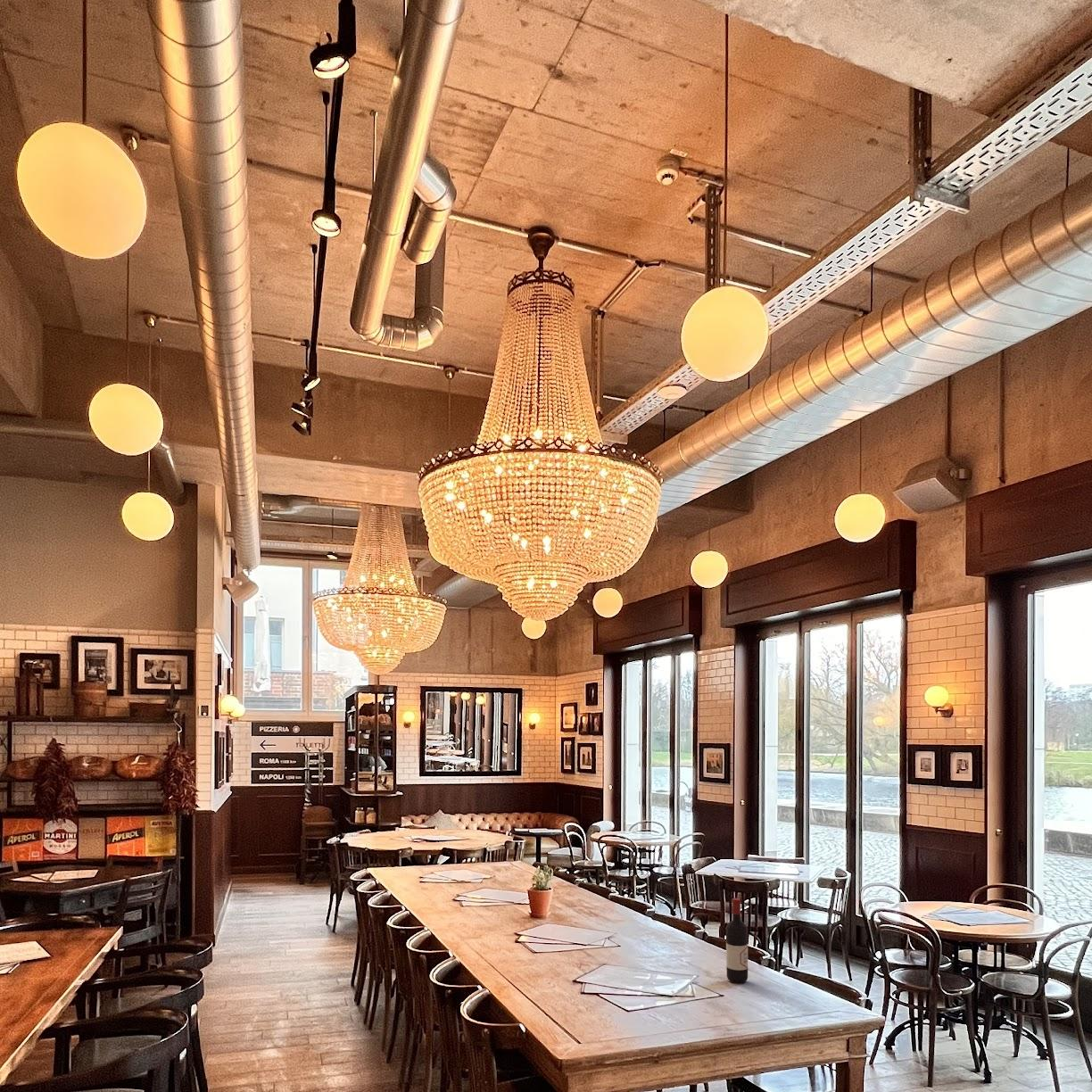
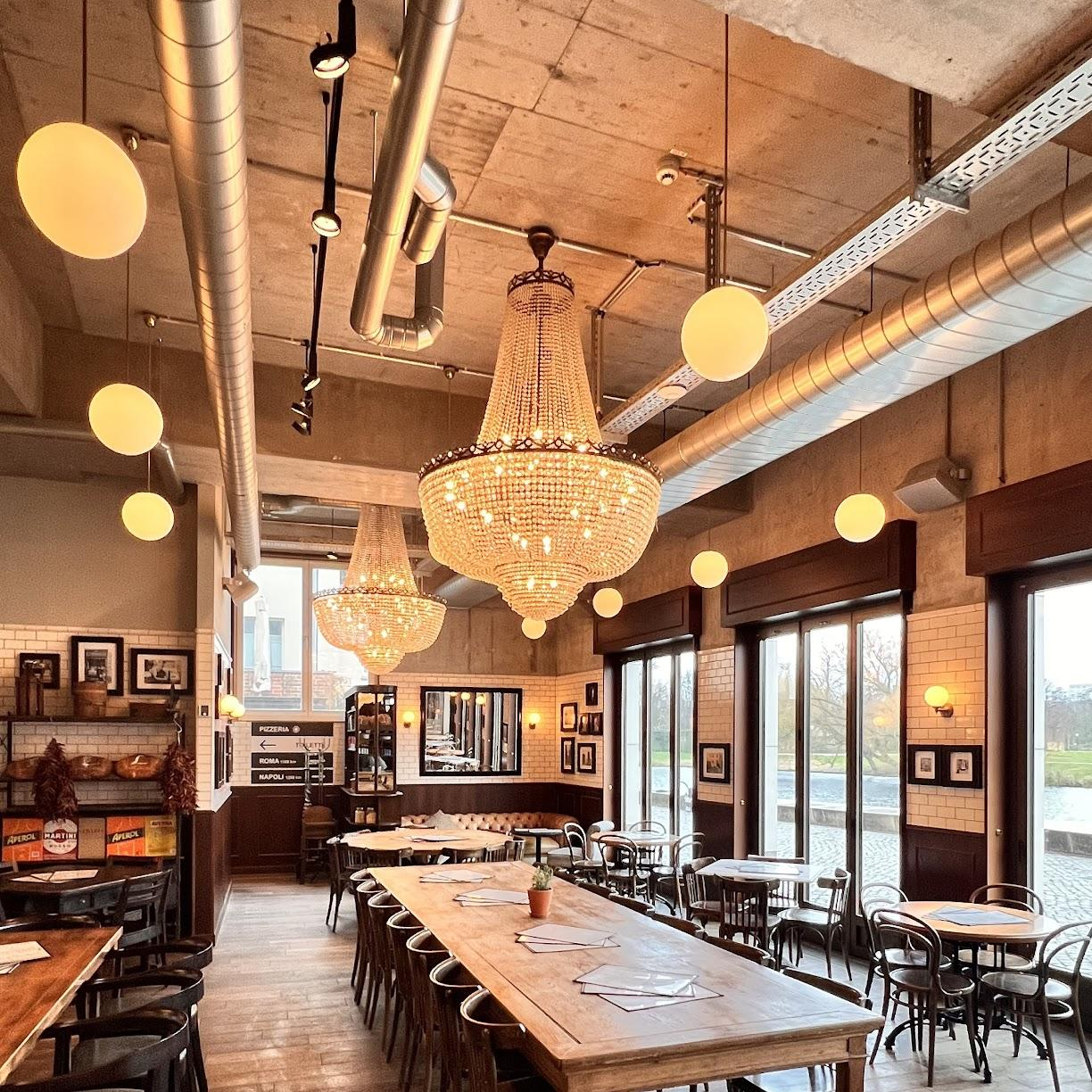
- wine bottle [725,898,749,984]
